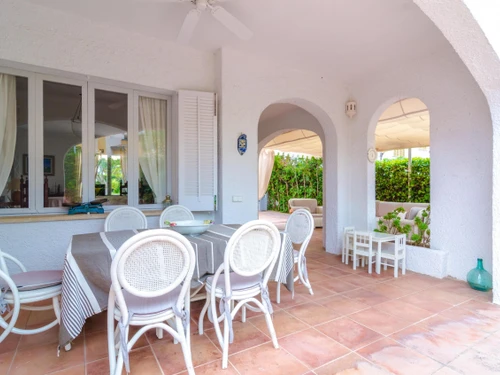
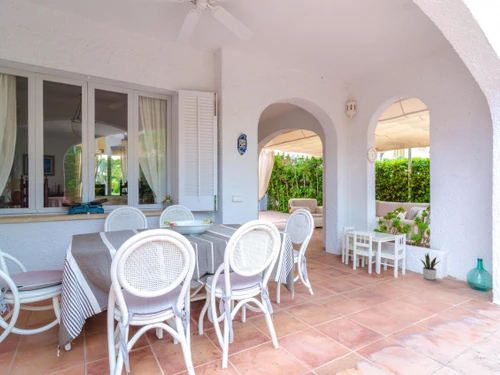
+ potted plant [419,252,441,281]
